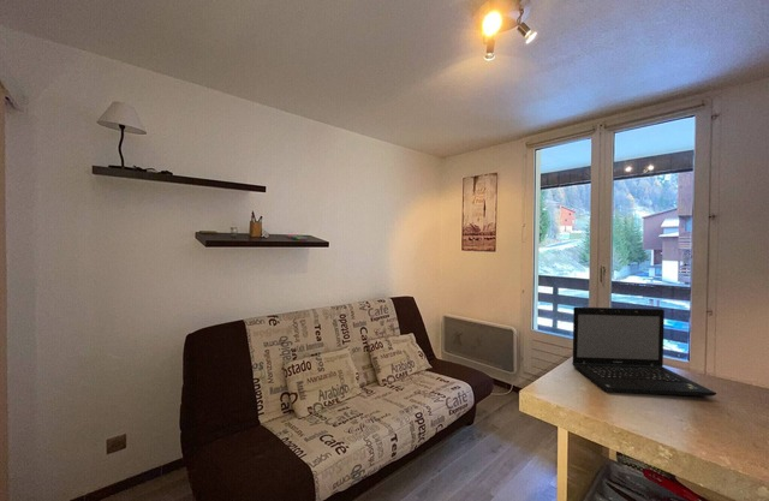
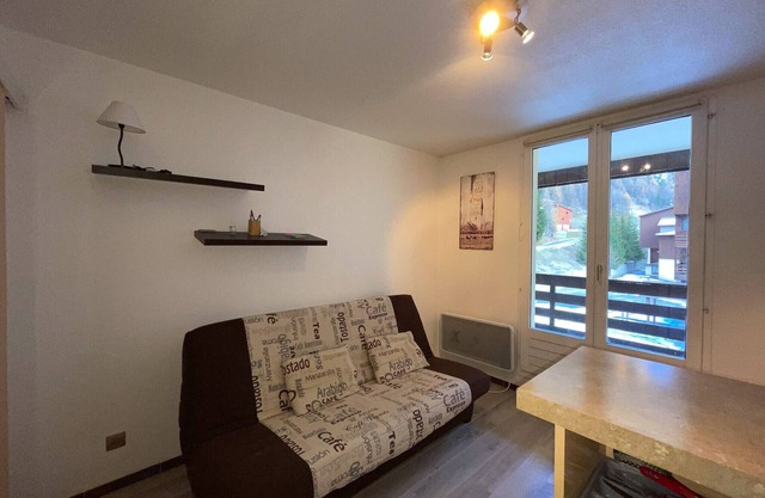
- laptop [571,306,717,398]
